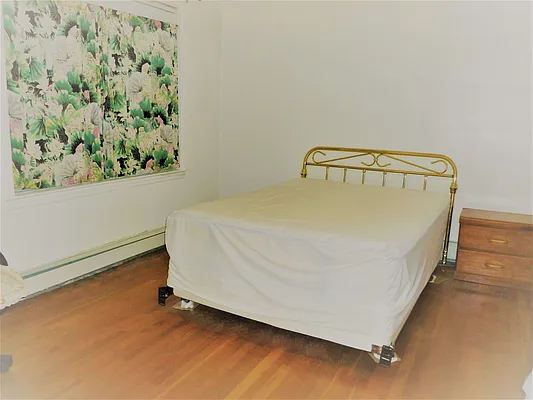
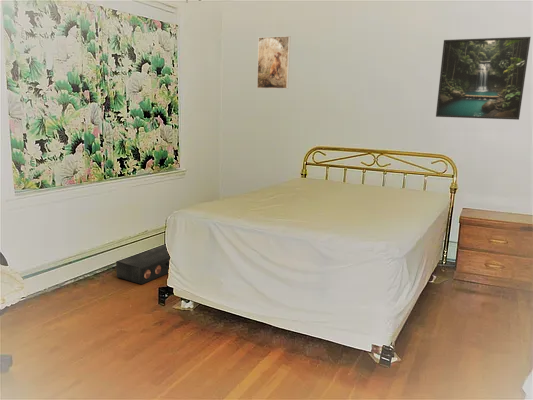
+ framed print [435,36,532,121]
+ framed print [256,35,291,90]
+ speaker [115,244,170,285]
